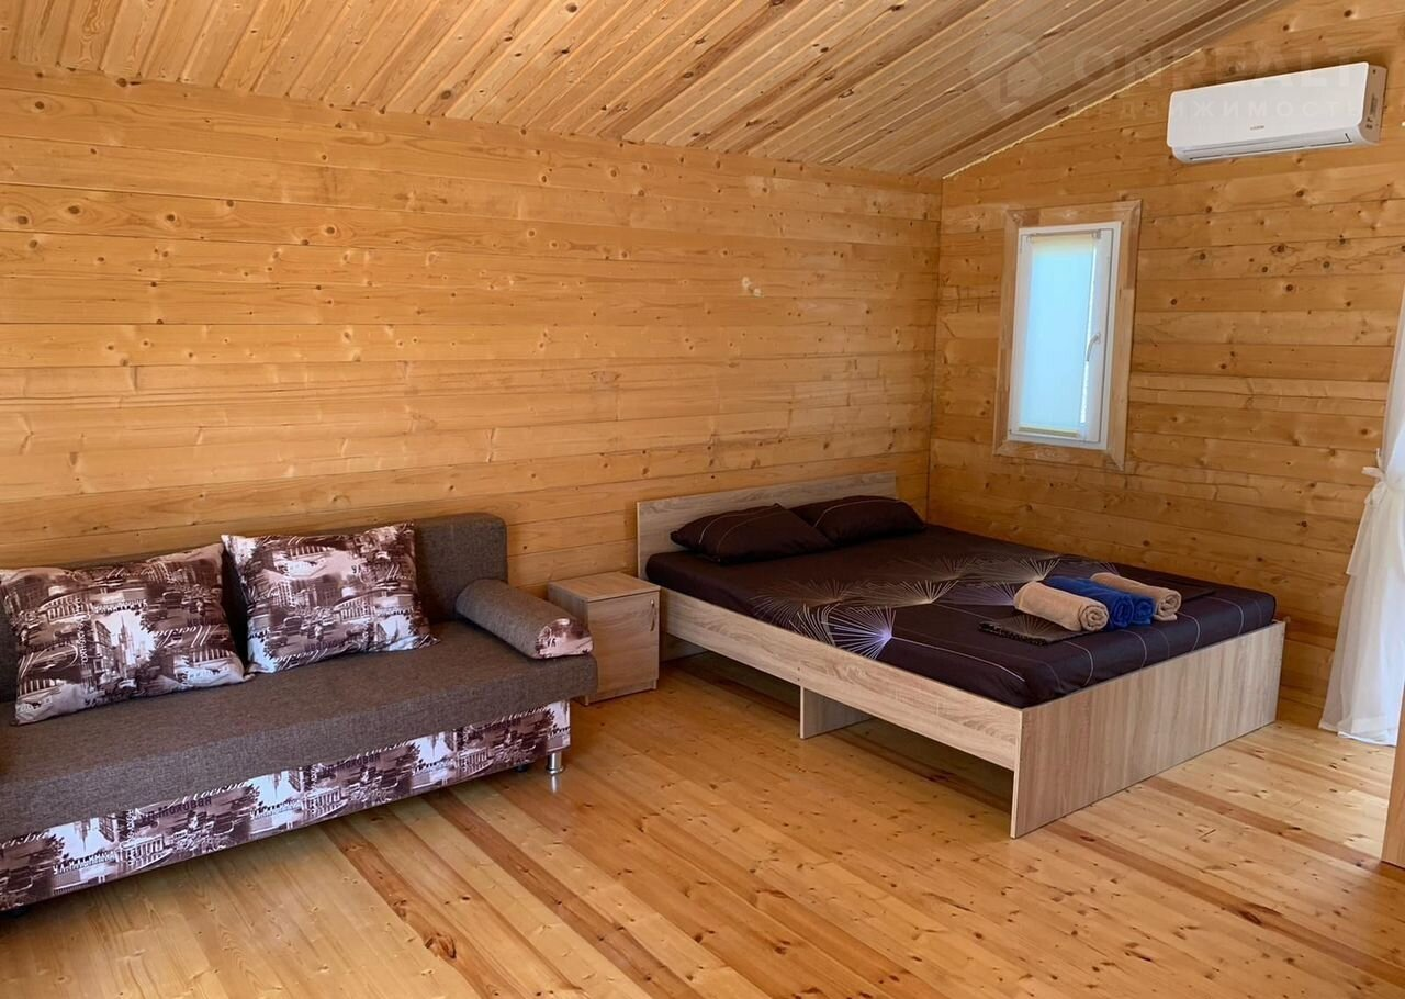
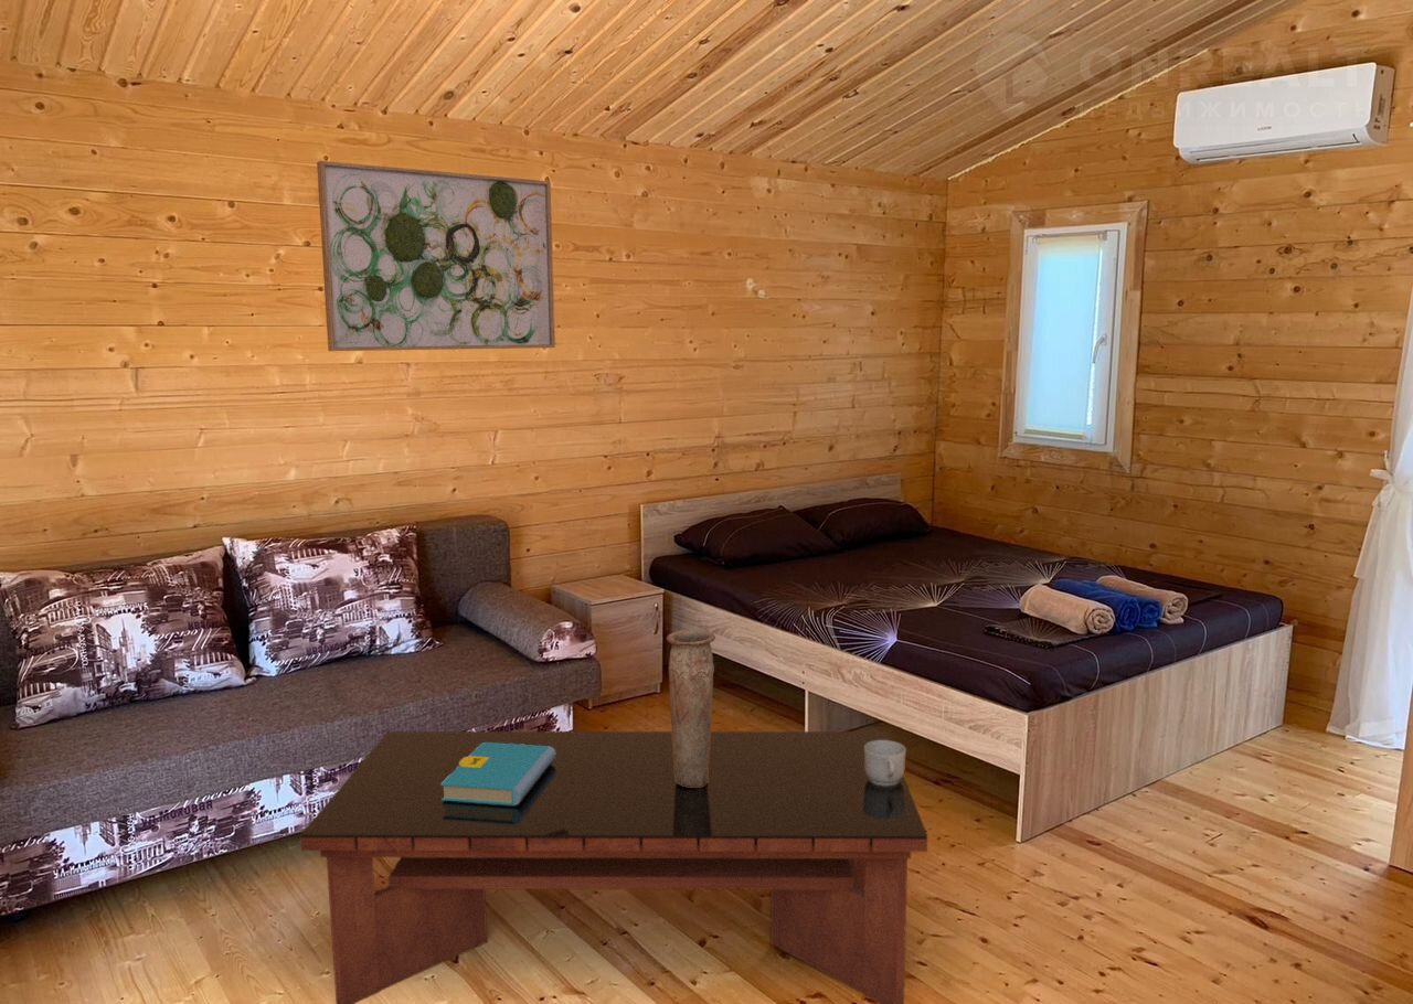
+ mug [864,740,907,786]
+ wall art [316,160,556,352]
+ coffee table [299,730,928,1004]
+ book [442,743,555,805]
+ vase [666,629,716,787]
